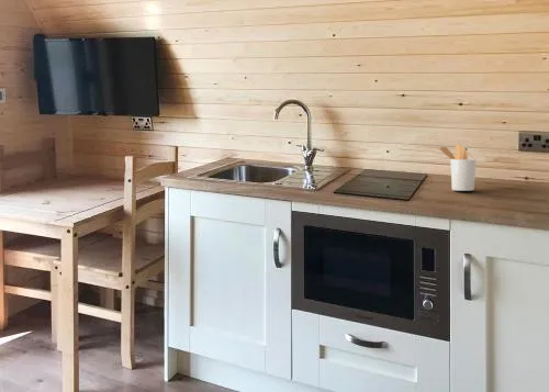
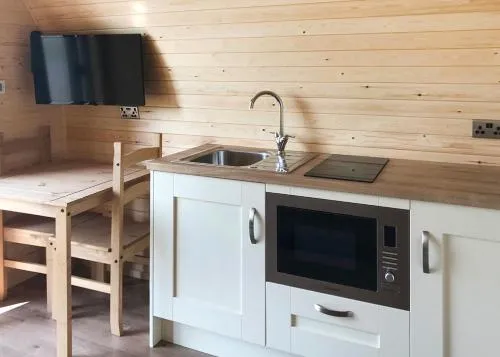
- utensil holder [437,144,478,192]
